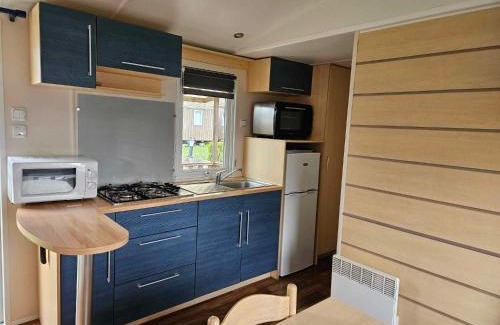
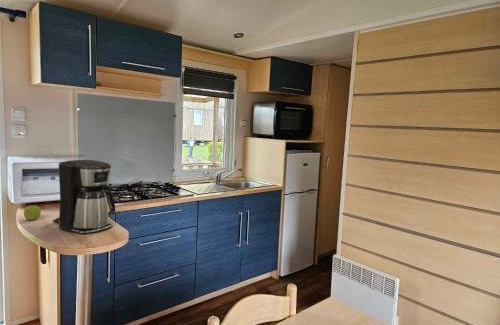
+ fruit [23,203,42,221]
+ coffee maker [52,159,116,235]
